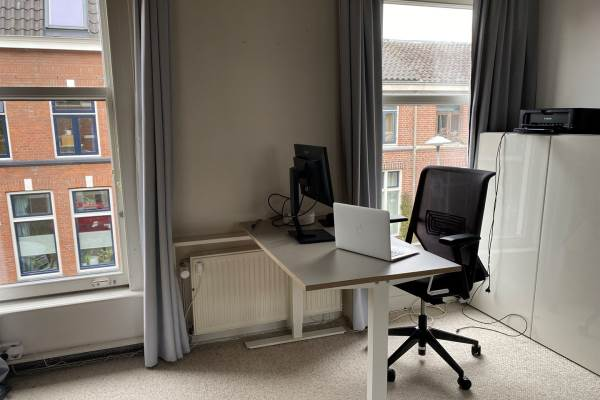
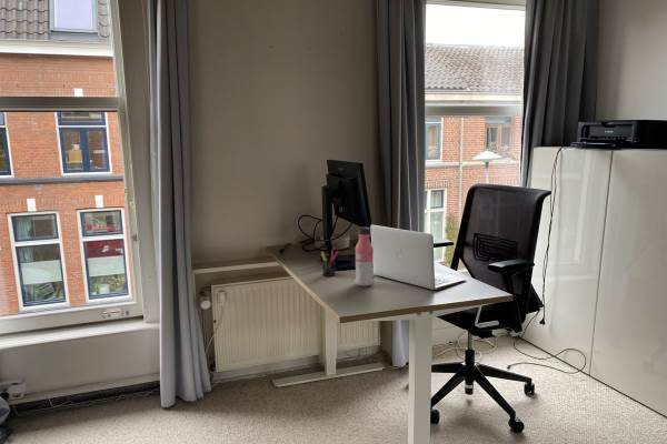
+ water bottle [355,225,375,287]
+ pen holder [320,246,340,278]
